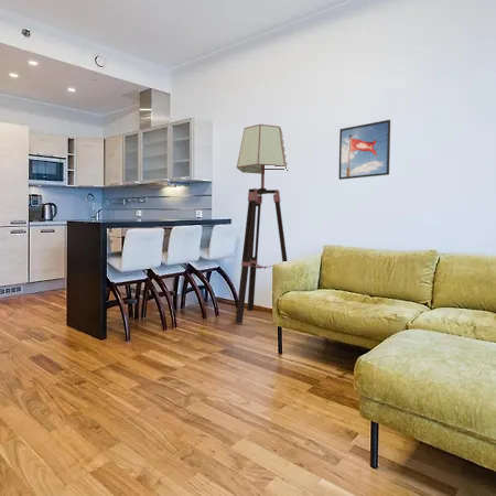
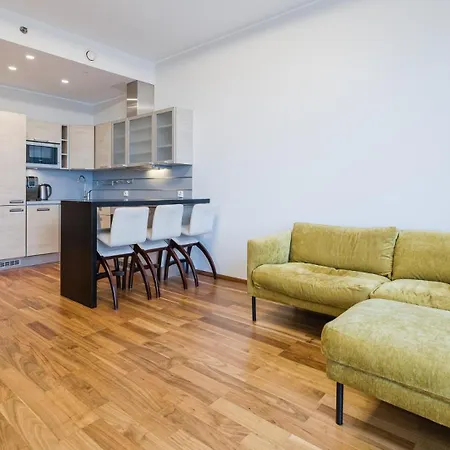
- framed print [337,119,391,181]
- floor lamp [235,123,289,324]
